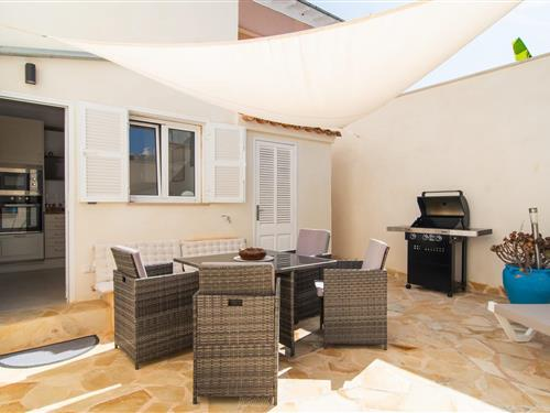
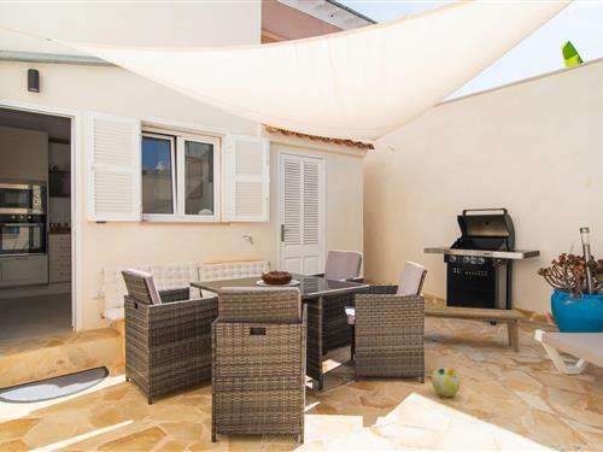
+ ball [431,366,462,398]
+ bench [423,305,528,353]
